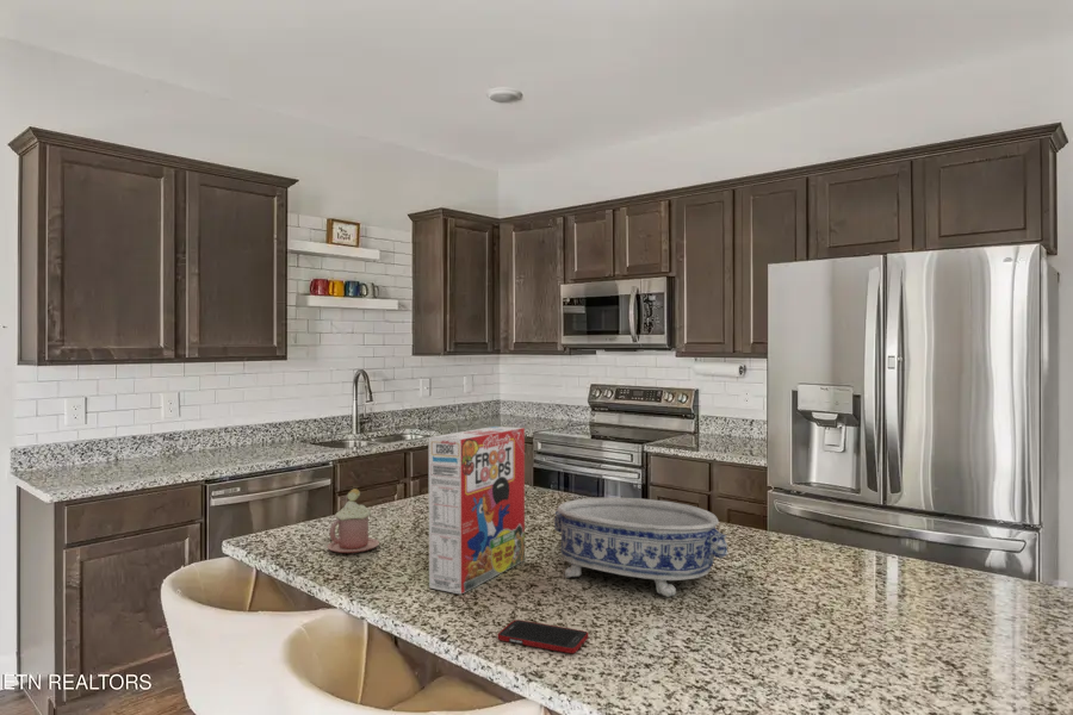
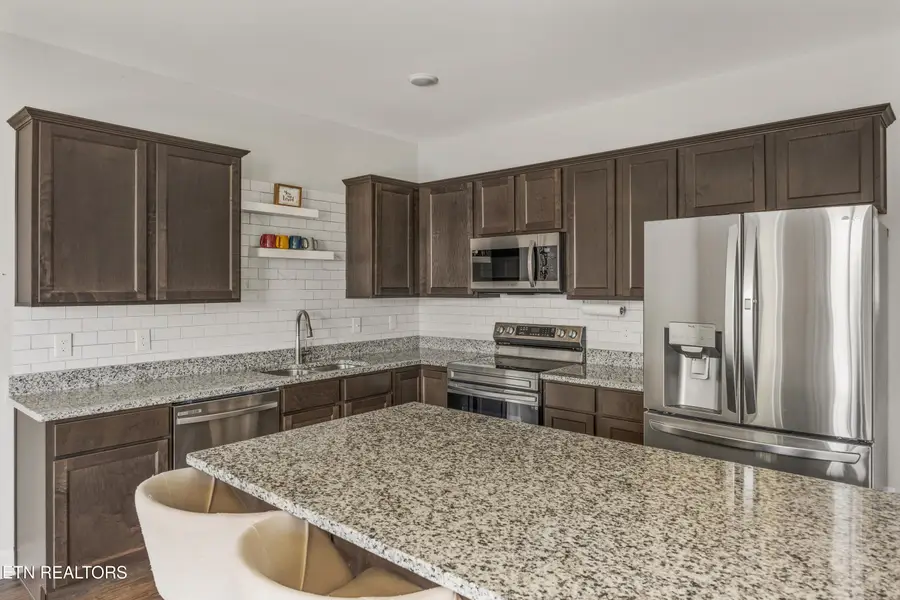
- decorative bowl [553,496,728,598]
- cereal box [428,425,526,596]
- cell phone [496,618,589,654]
- mug [325,487,380,554]
